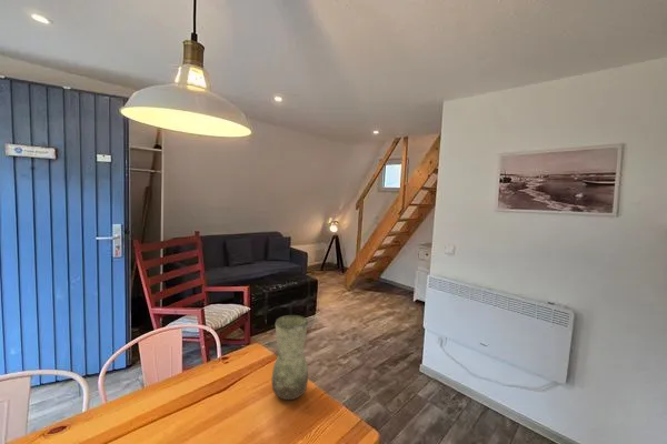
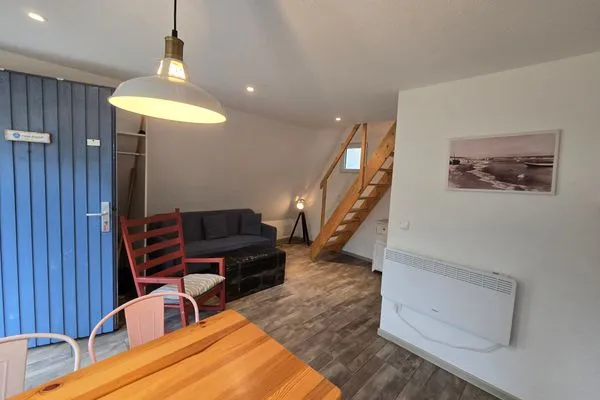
- vase [270,314,309,401]
